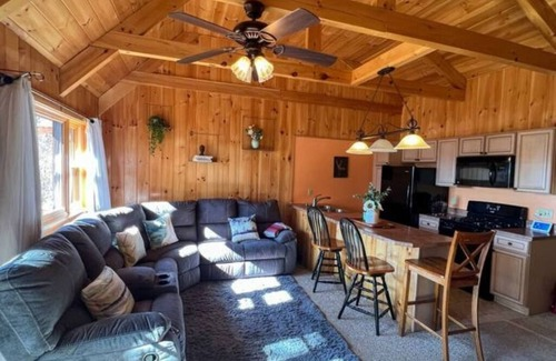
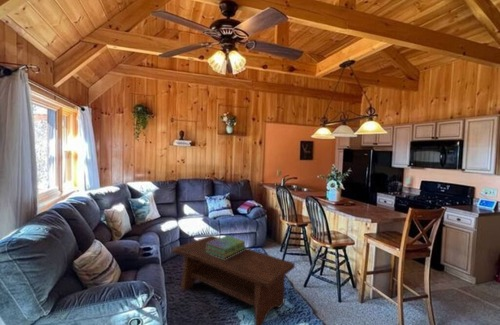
+ stack of books [205,235,247,259]
+ coffee table [170,234,296,325]
